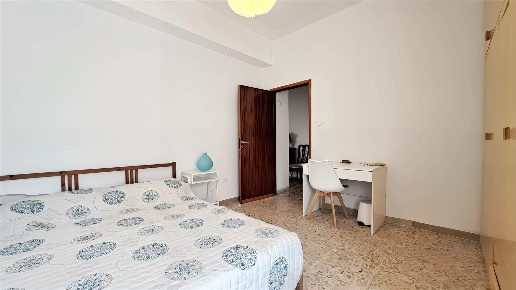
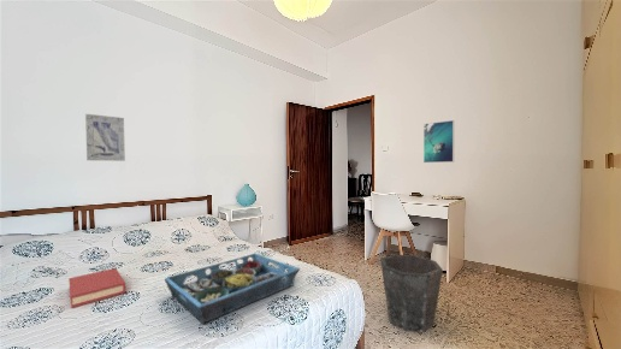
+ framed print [422,119,455,164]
+ wall art [84,113,126,162]
+ waste bin [379,253,444,333]
+ hardback book [67,267,126,308]
+ serving tray [164,252,301,325]
